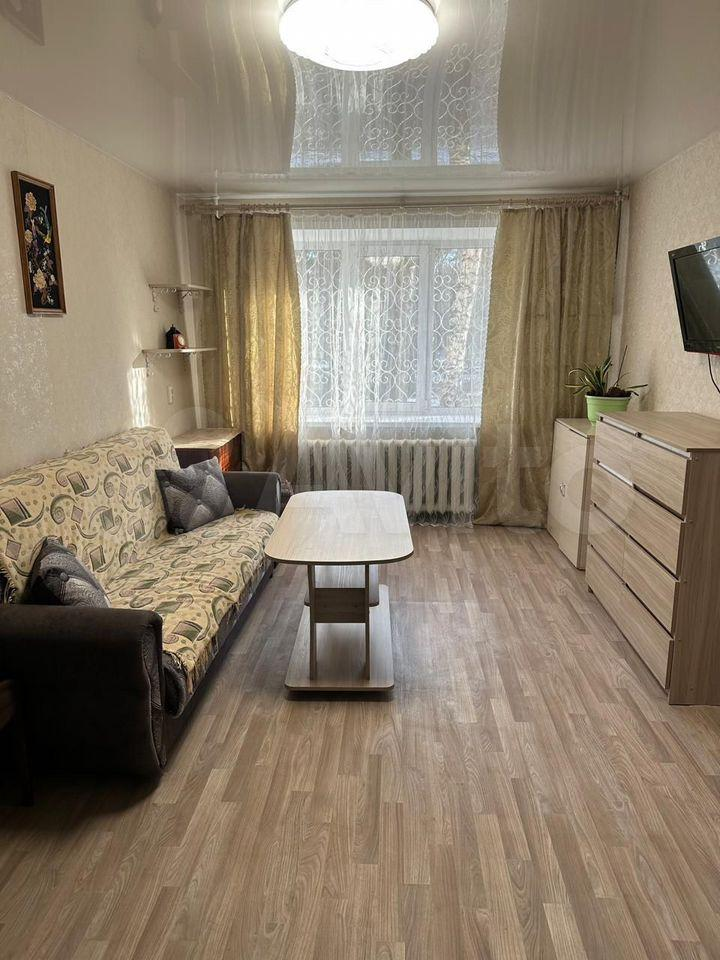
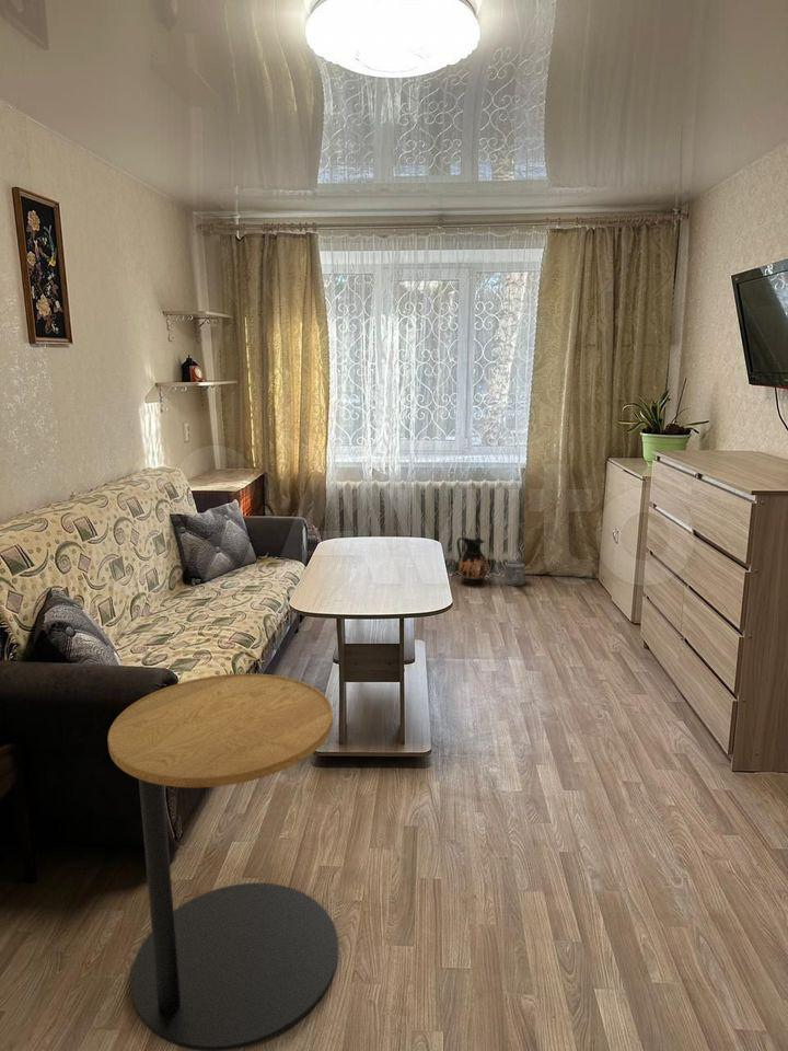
+ side table [107,672,339,1051]
+ watering can [503,558,526,587]
+ ceramic jug [455,536,489,586]
